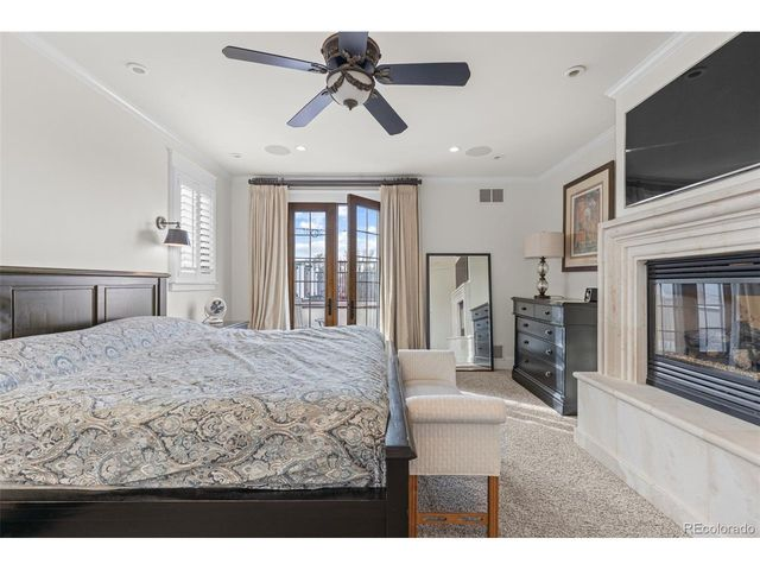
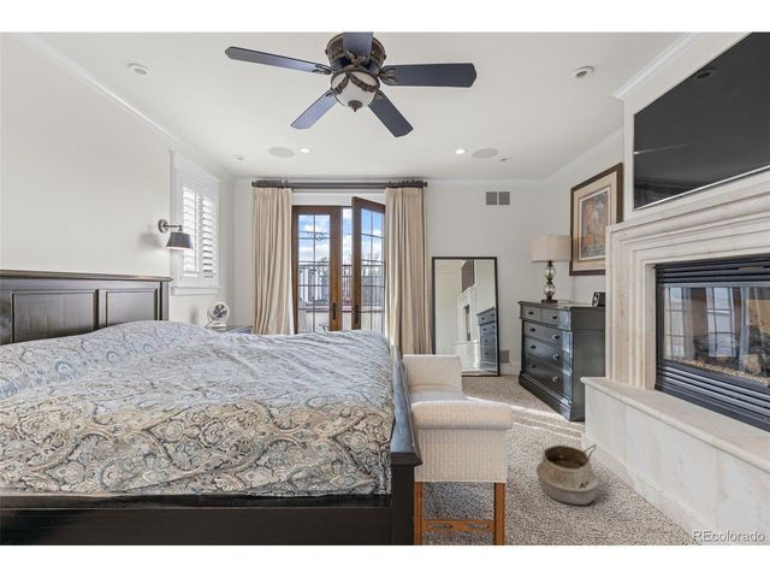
+ woven basket [529,441,599,506]
